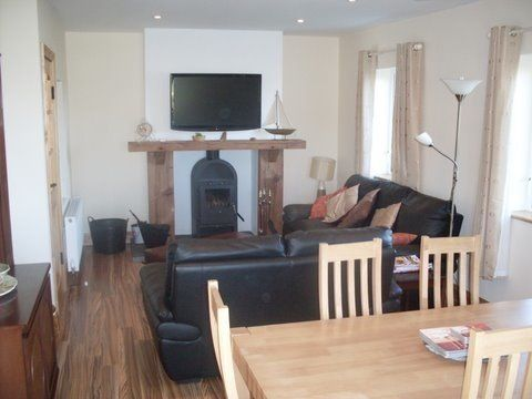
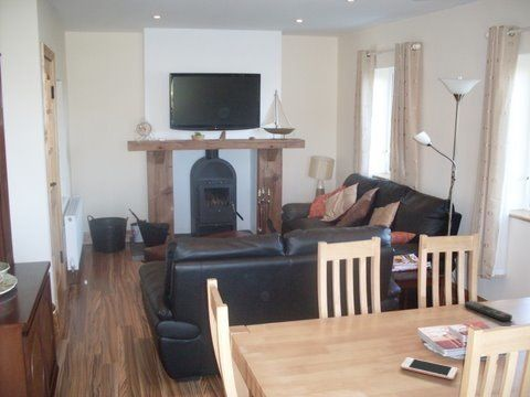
+ remote control [464,300,513,322]
+ cell phone [400,356,458,380]
